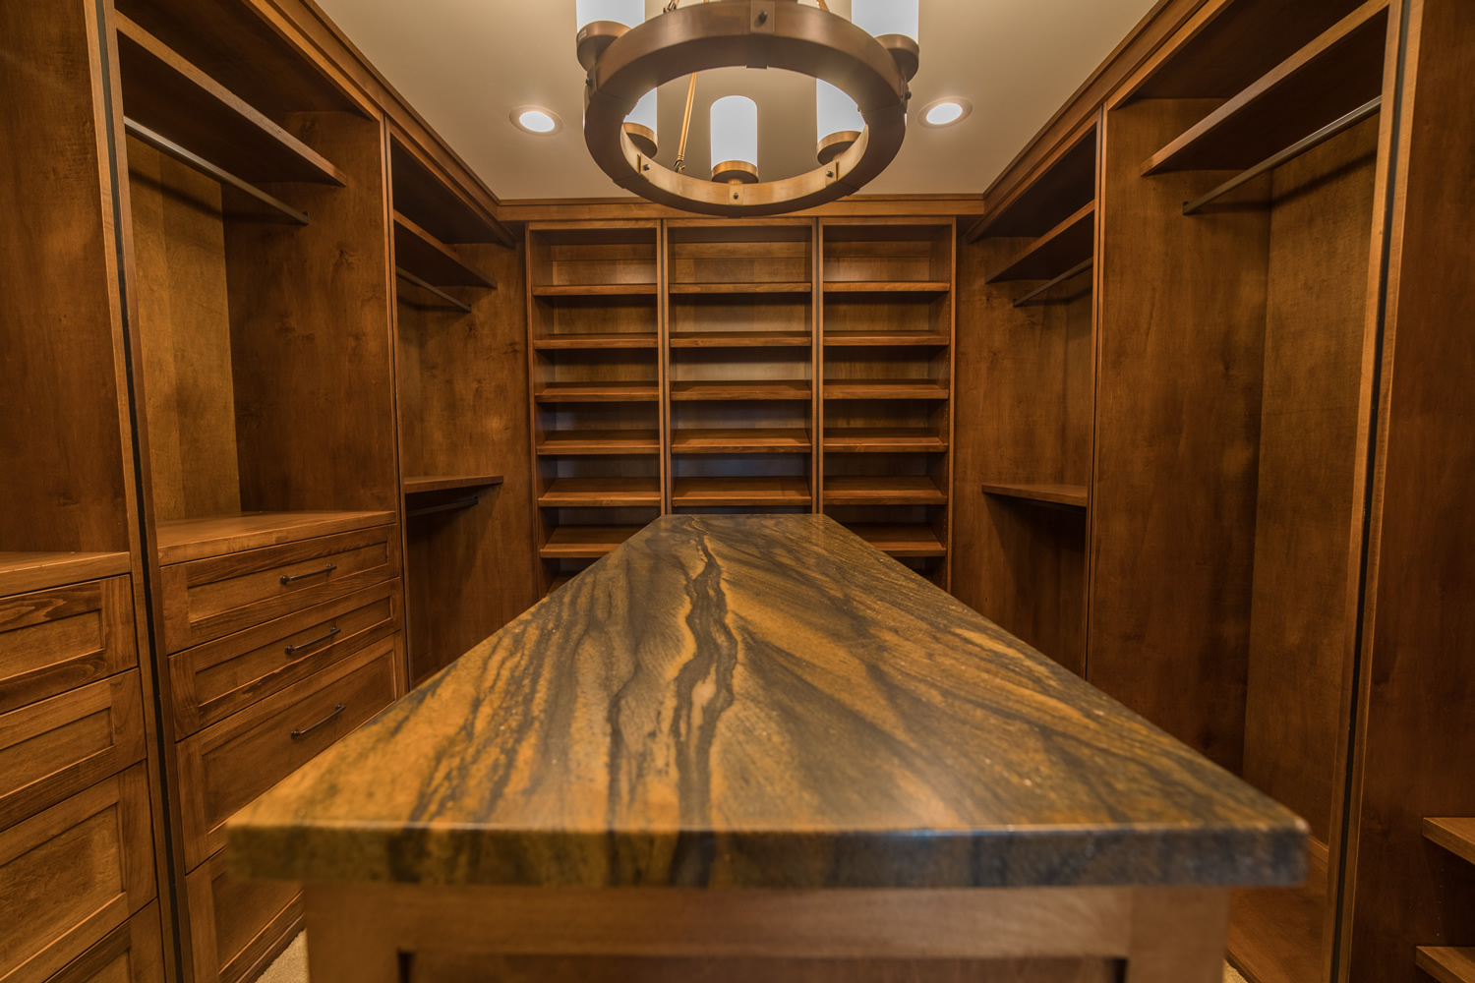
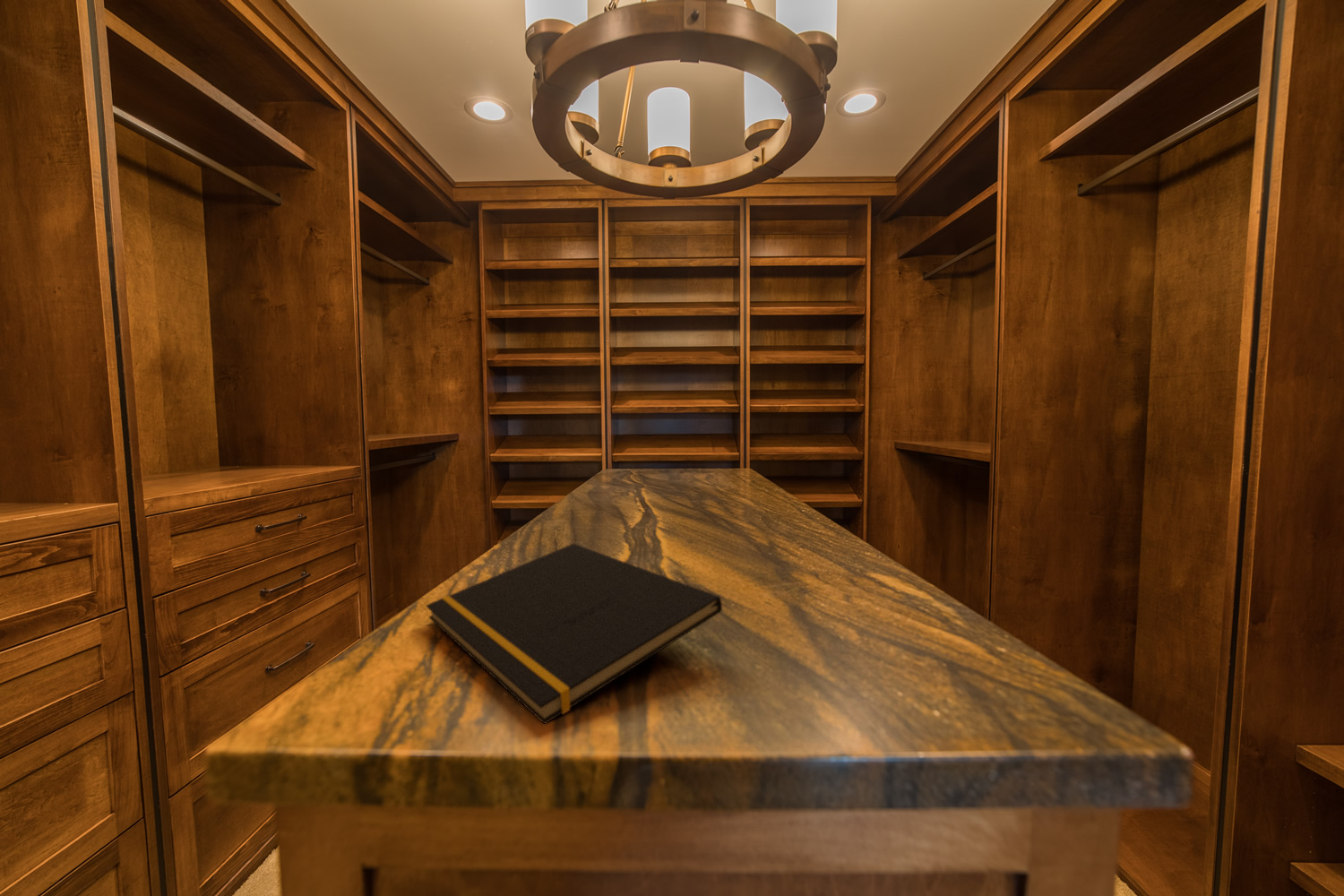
+ notepad [425,543,723,725]
